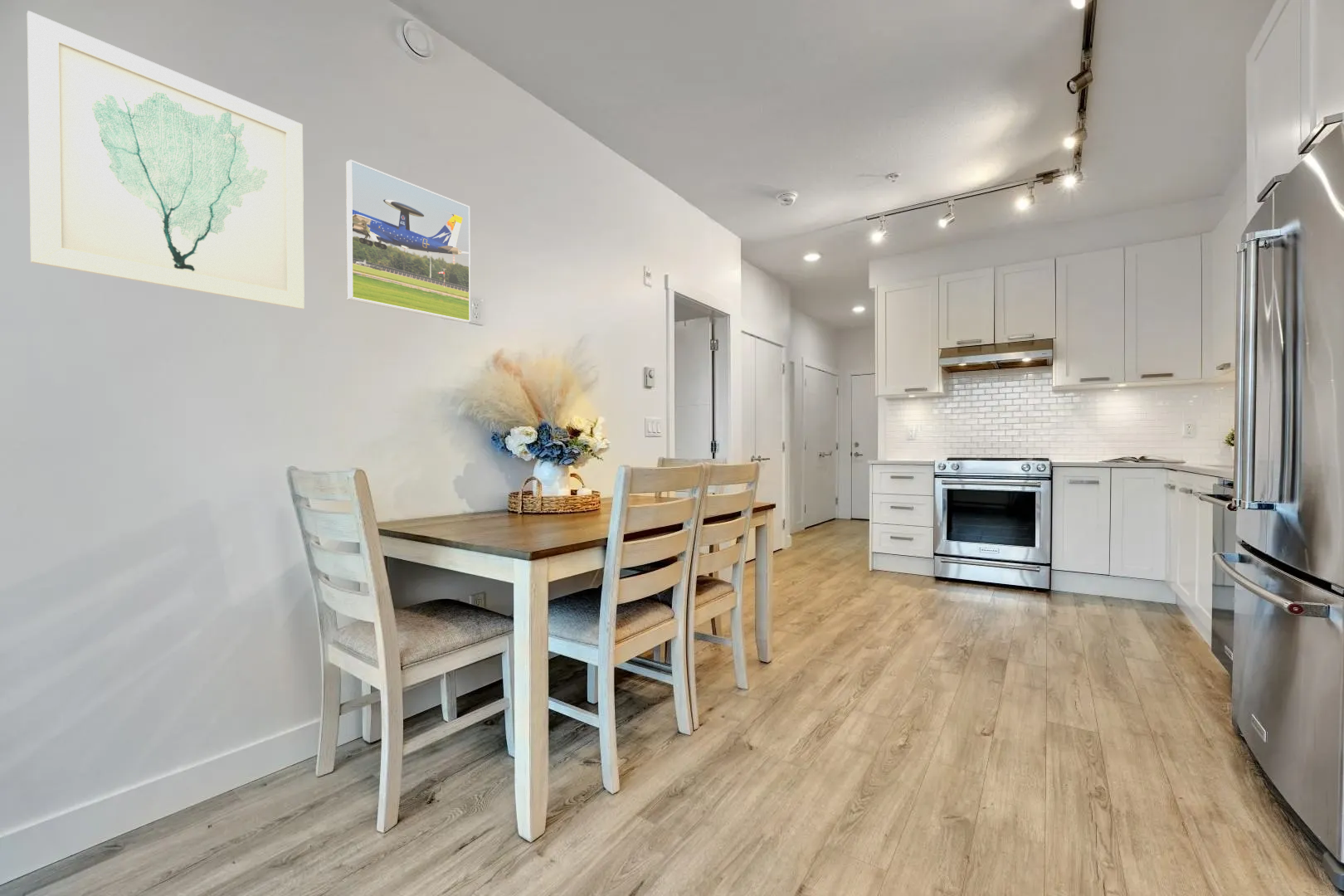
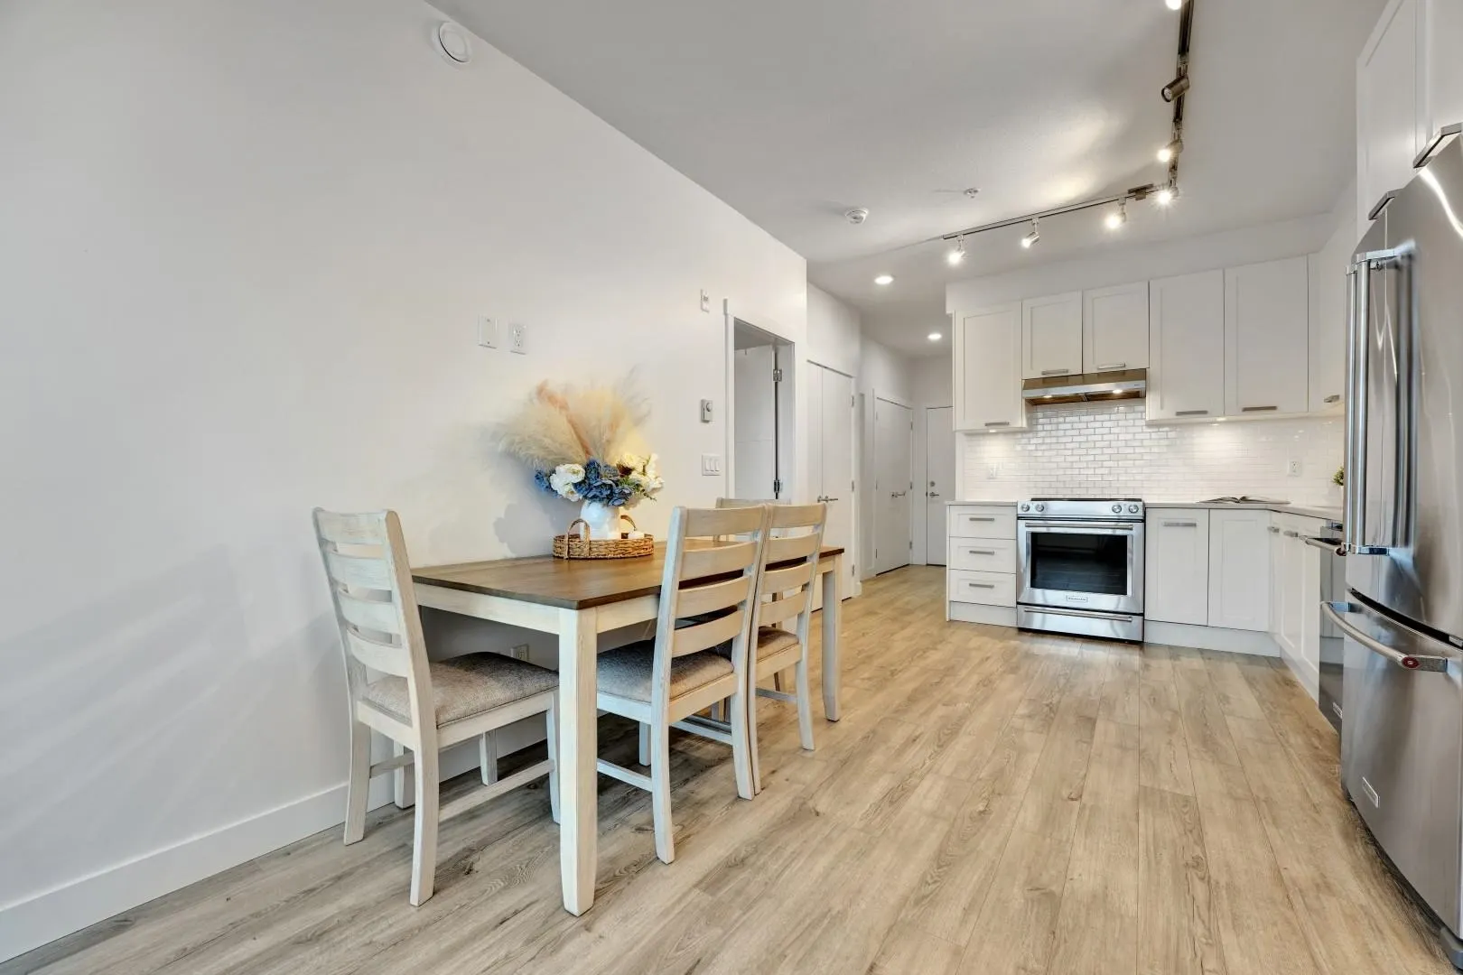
- wall art [27,10,305,310]
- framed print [345,159,471,324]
